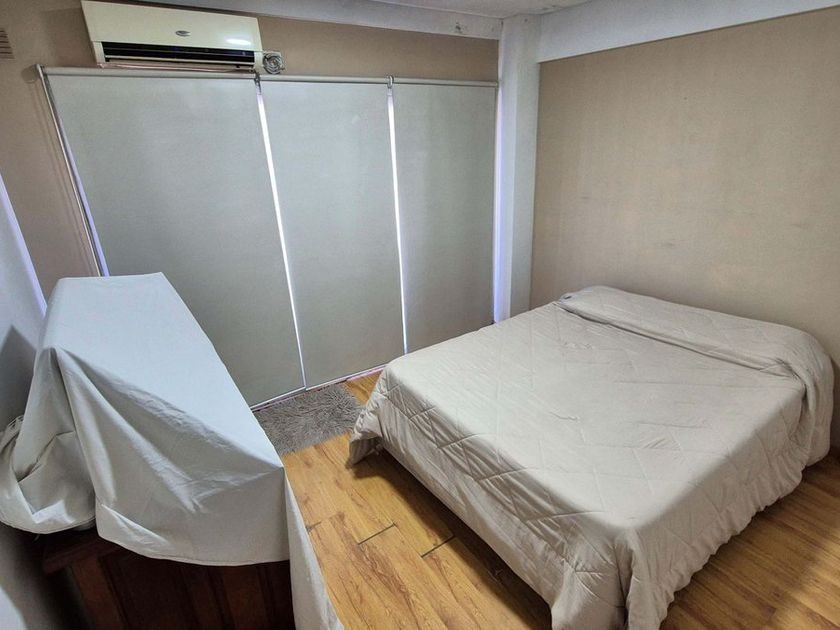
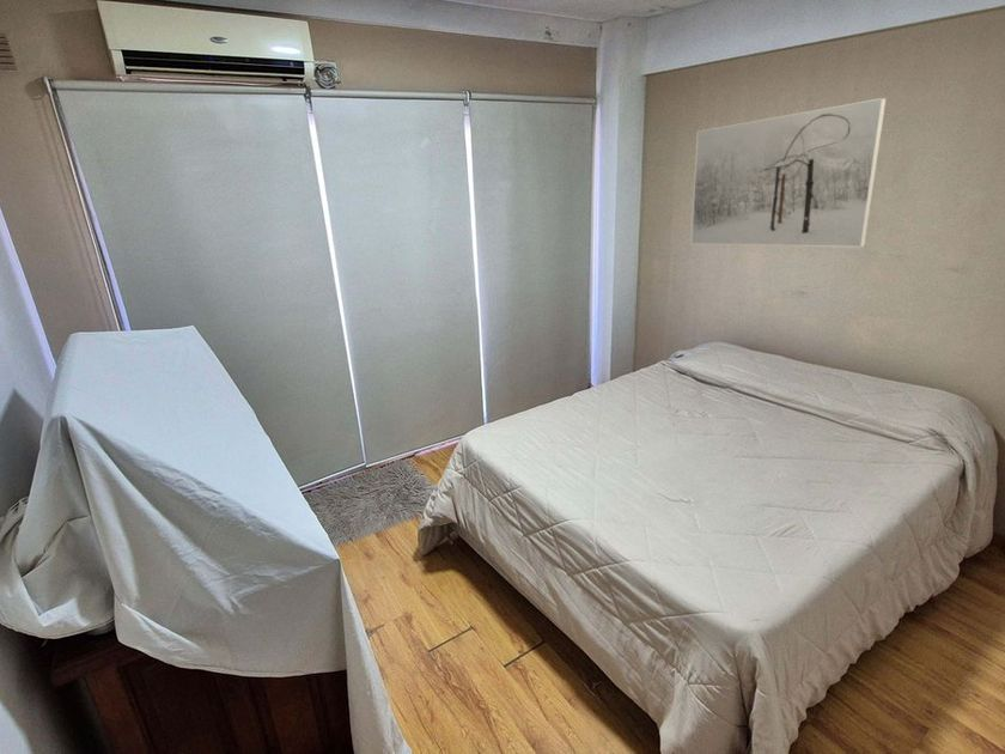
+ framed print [690,97,888,249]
